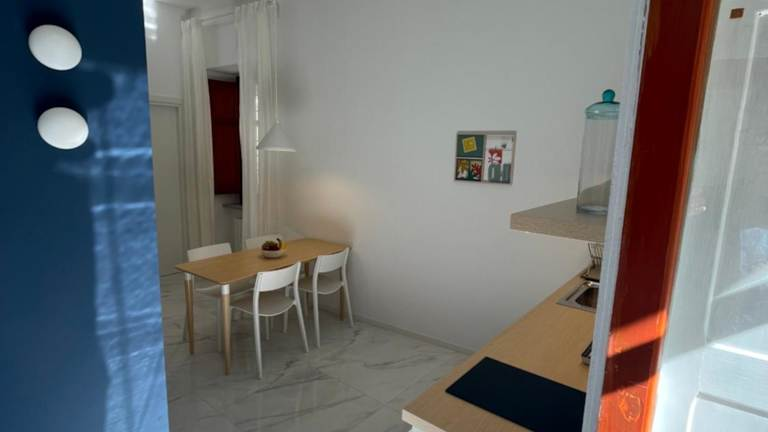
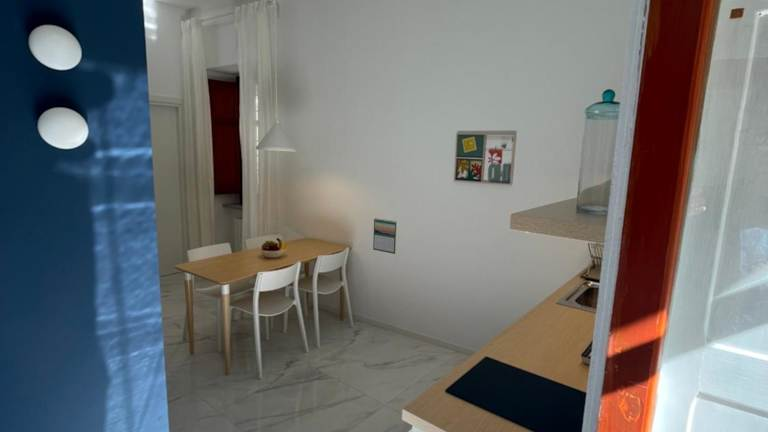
+ calendar [372,217,398,255]
